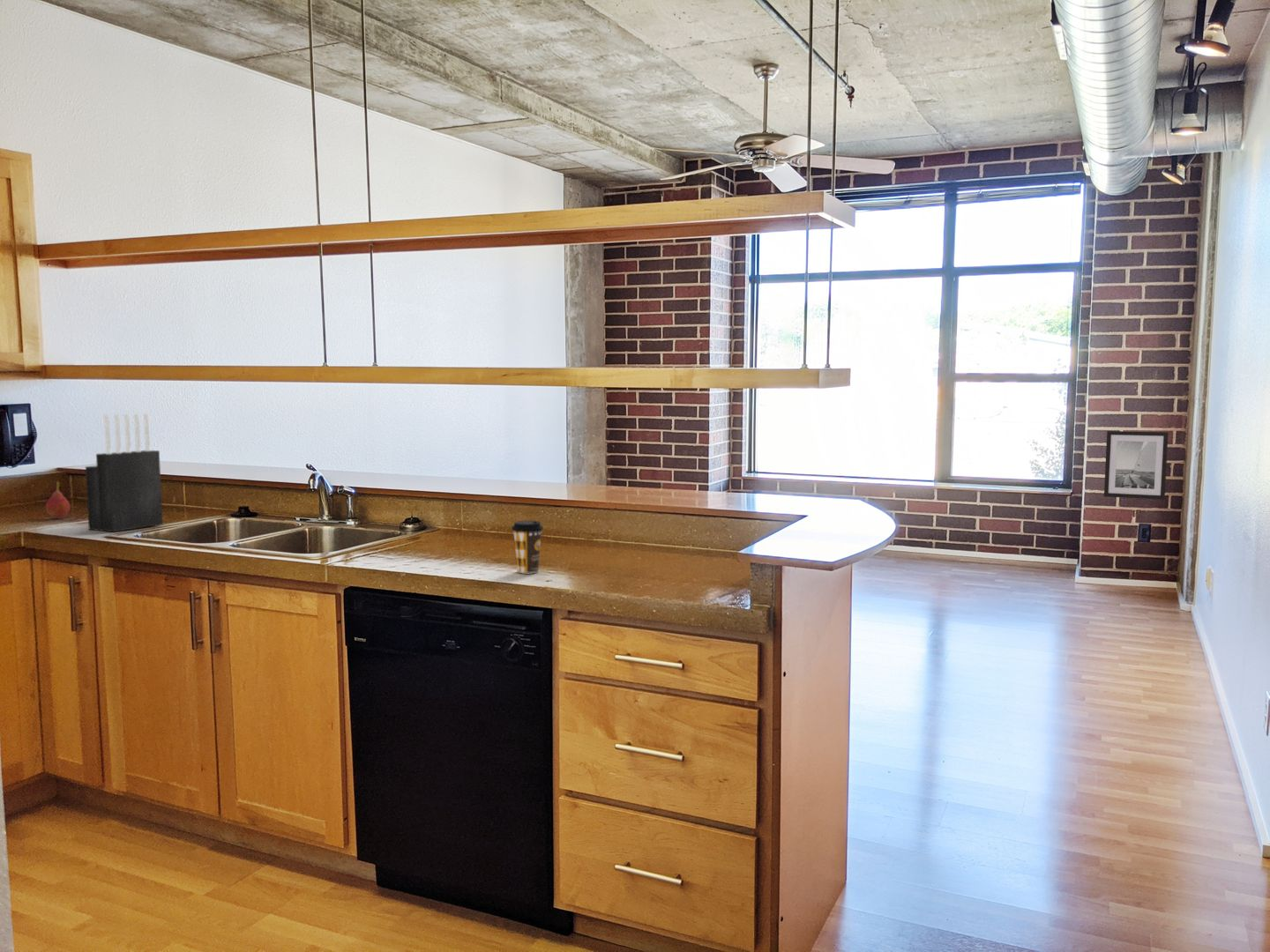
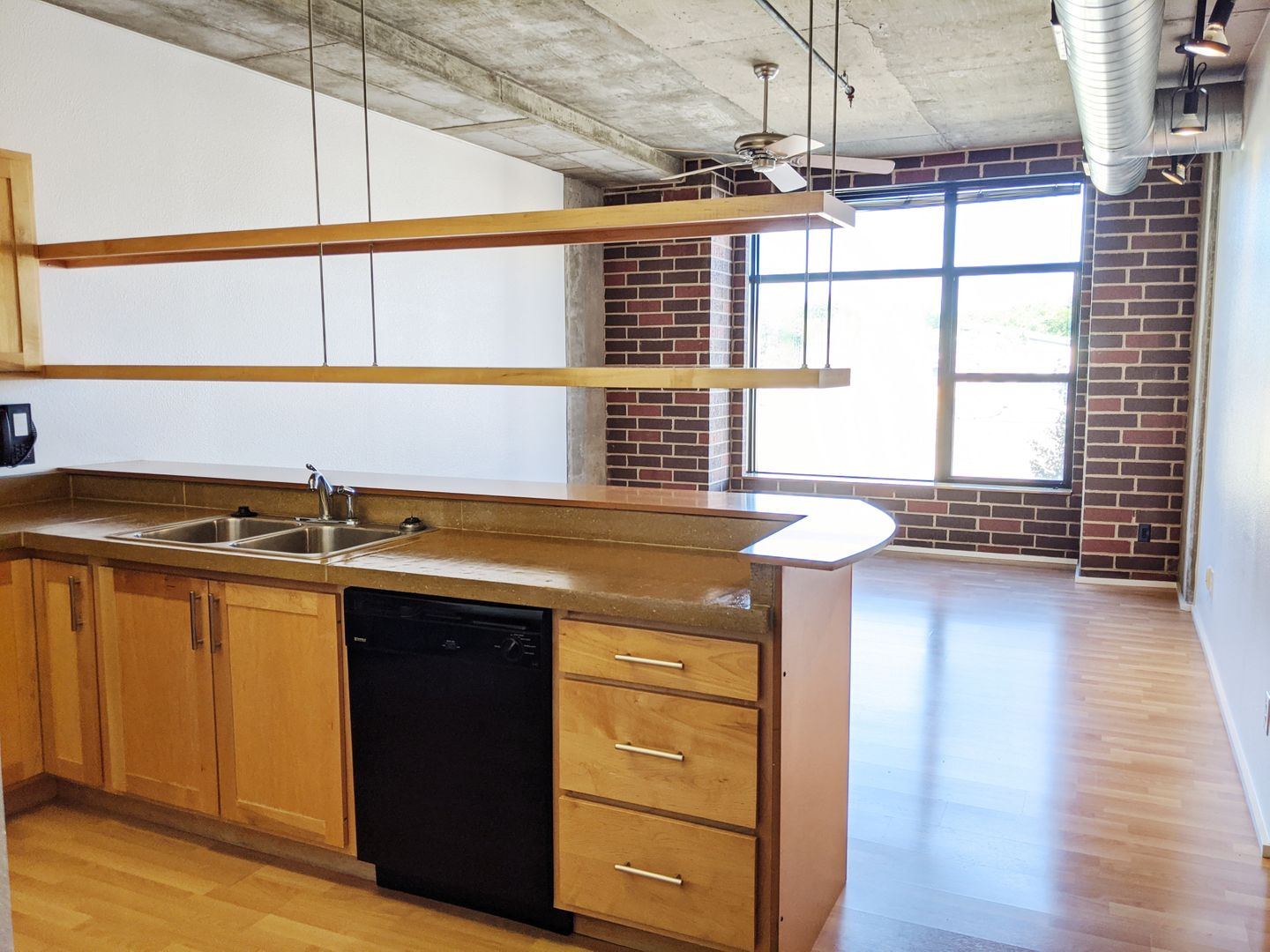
- knife block [85,413,163,532]
- fruit [45,480,71,519]
- wall art [1103,430,1169,501]
- coffee cup [511,520,544,574]
